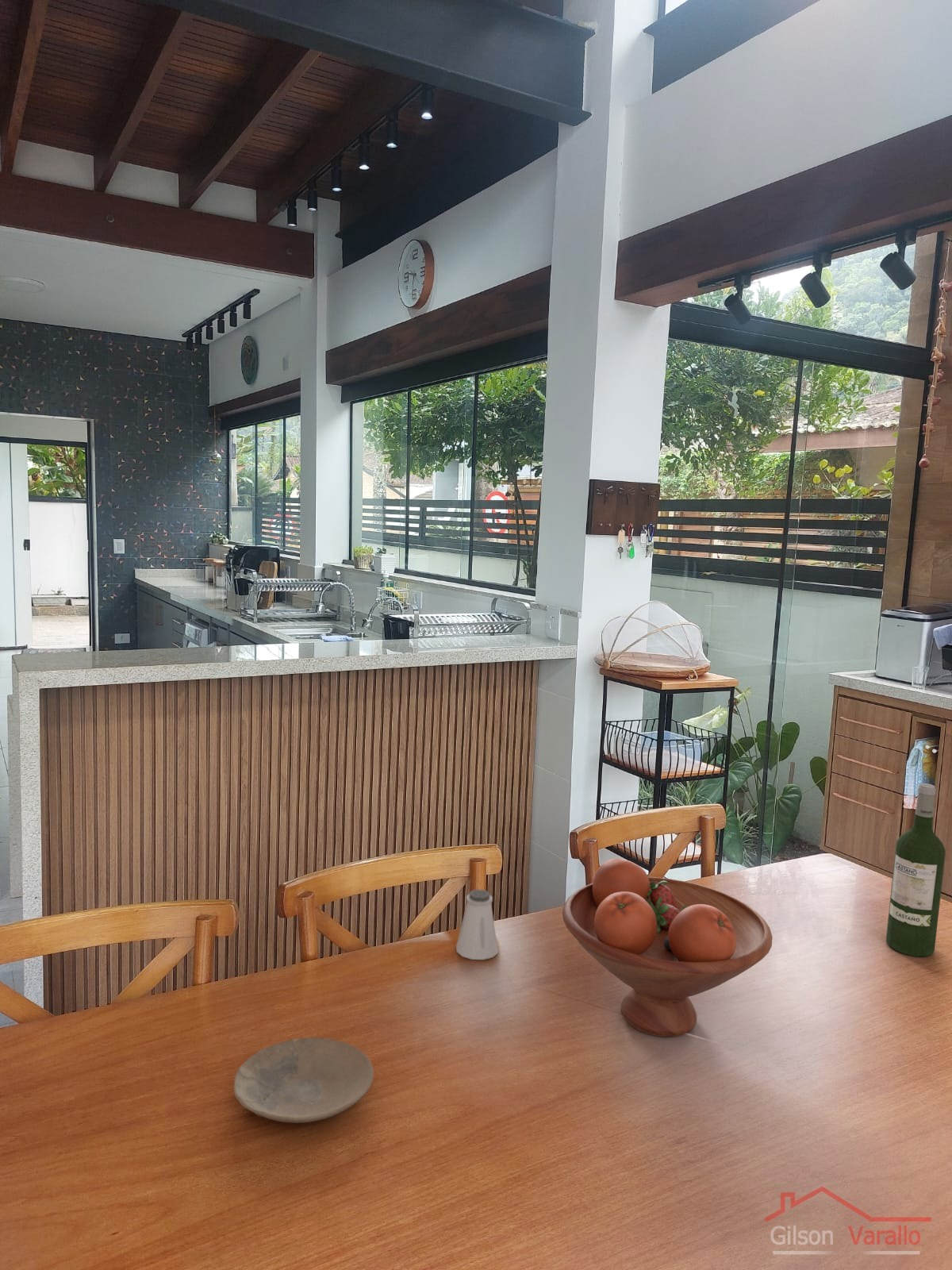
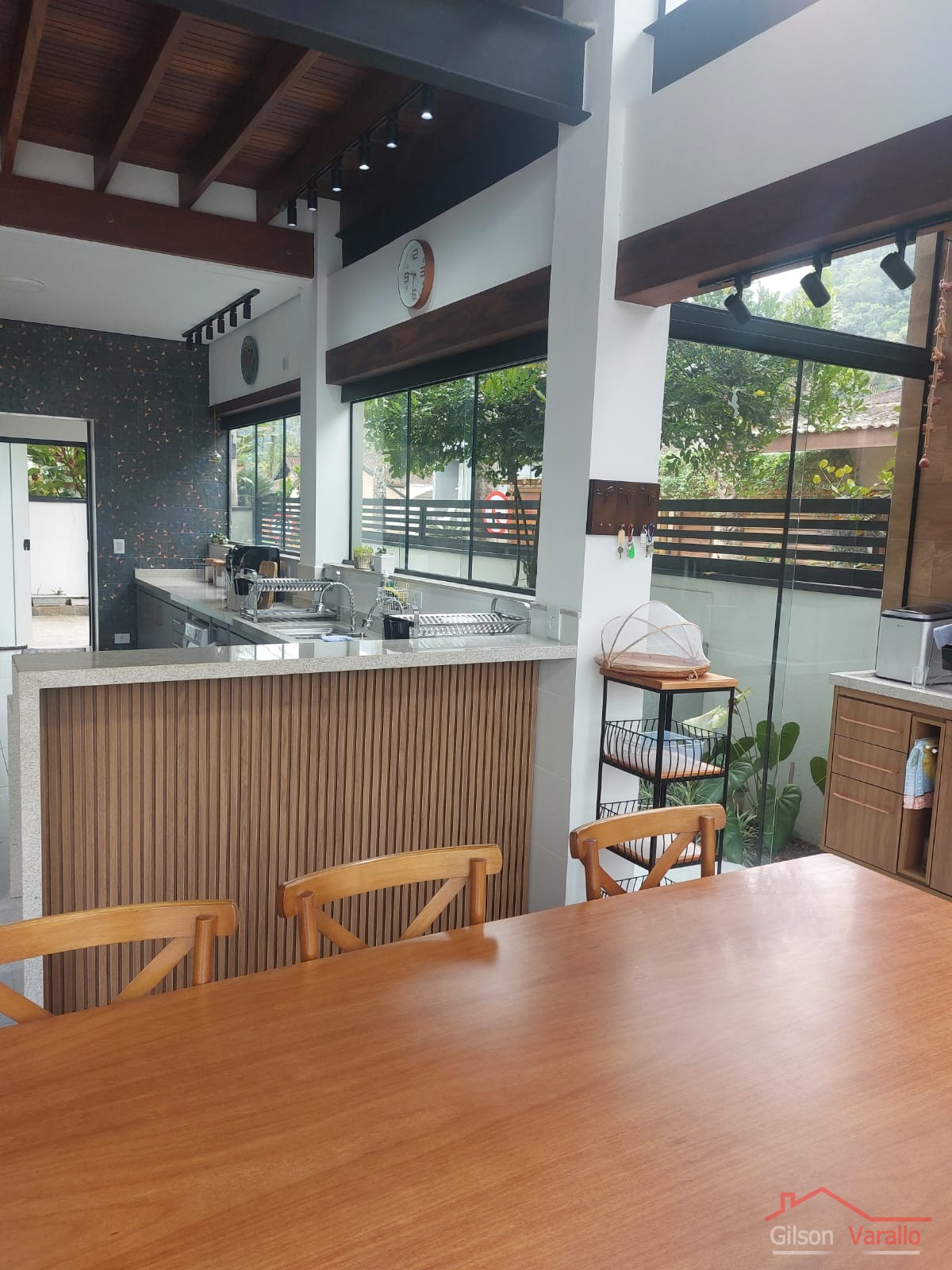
- plate [233,1037,374,1124]
- wine bottle [885,783,946,958]
- fruit bowl [562,857,773,1037]
- saltshaker [455,888,499,960]
